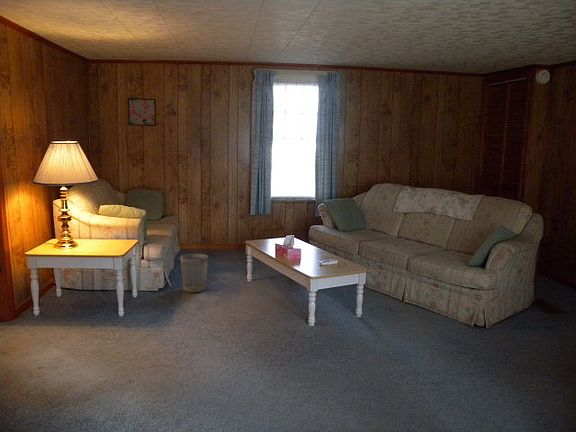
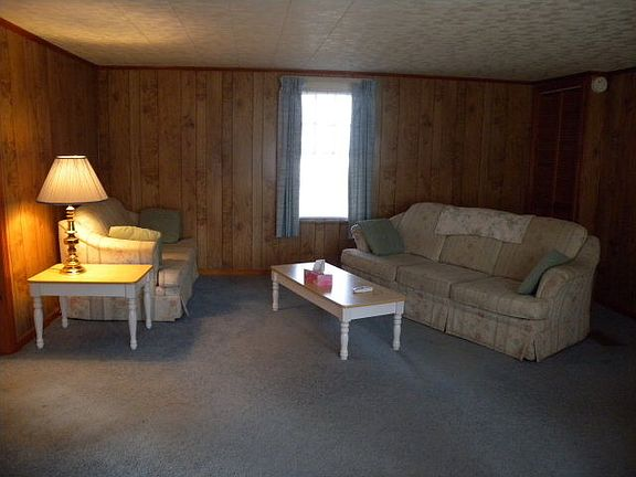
- wastebasket [179,253,209,293]
- wall art [127,97,157,127]
